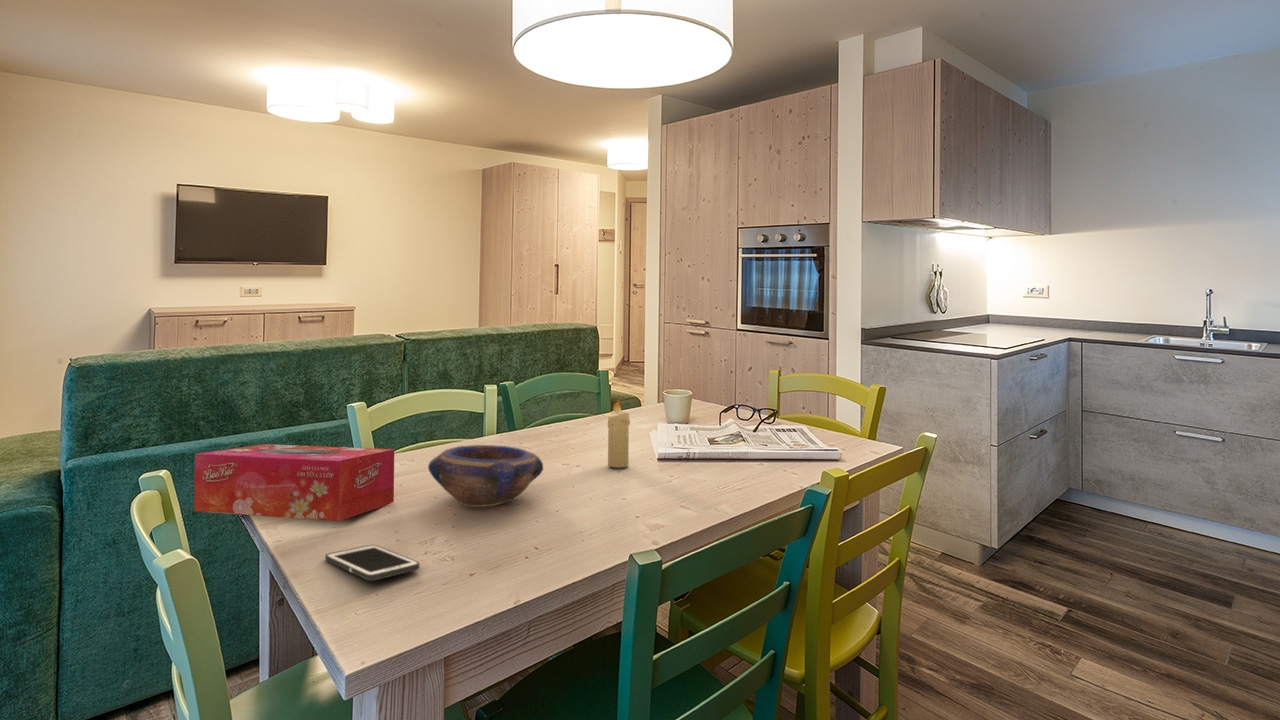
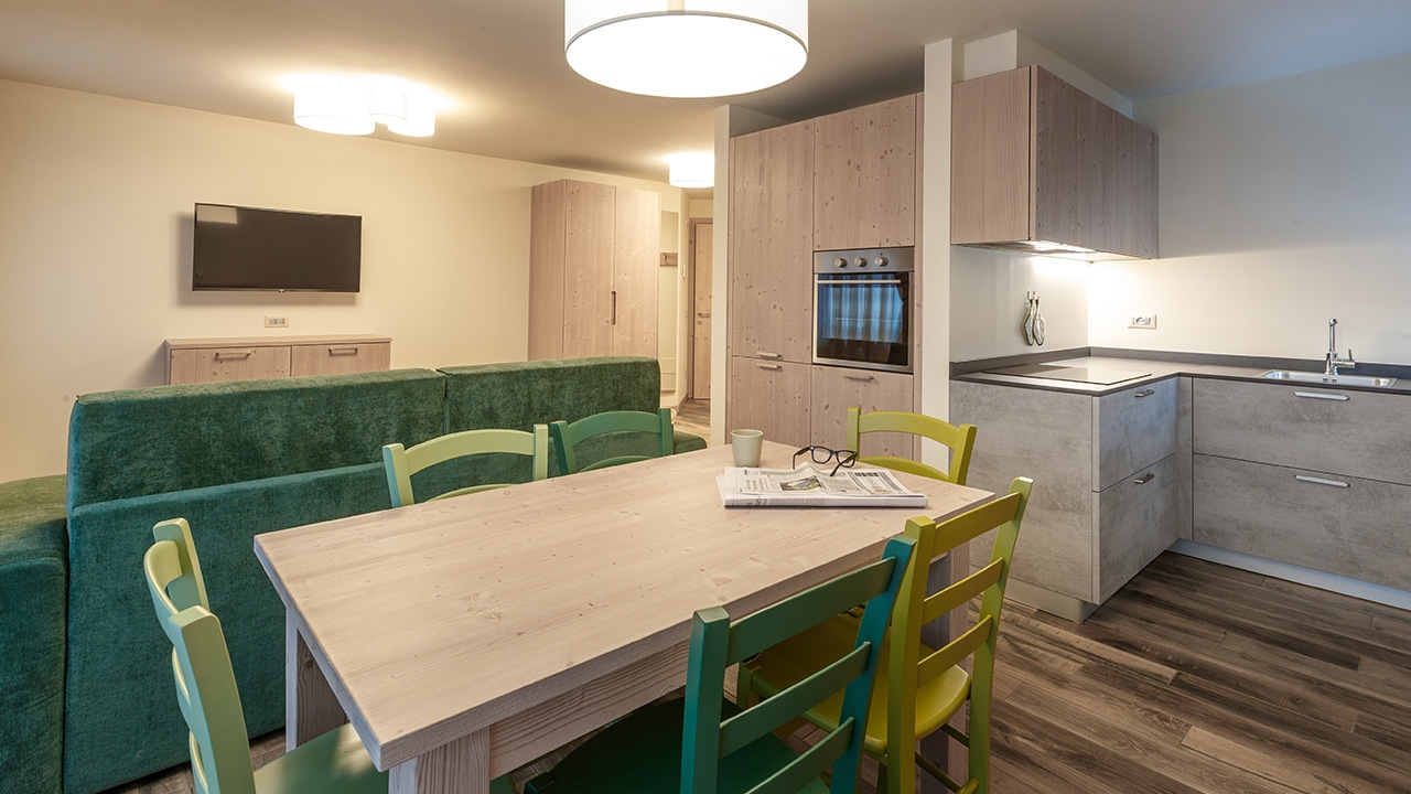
- candle [607,399,631,469]
- cell phone [324,544,421,582]
- tissue box [193,443,395,522]
- bowl [427,444,544,508]
